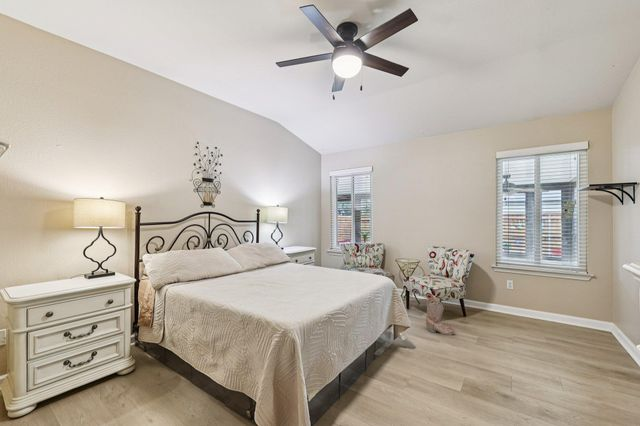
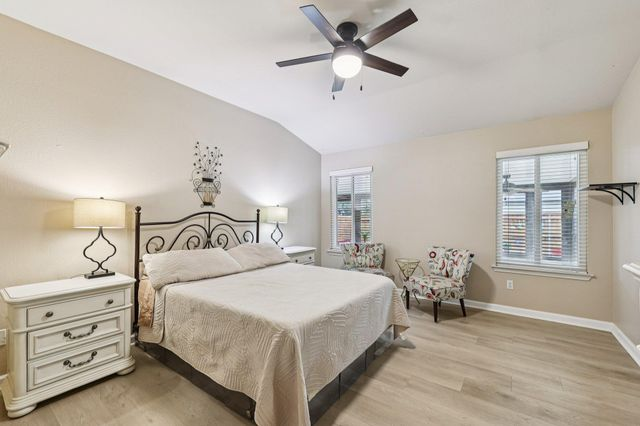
- boots [425,296,456,336]
